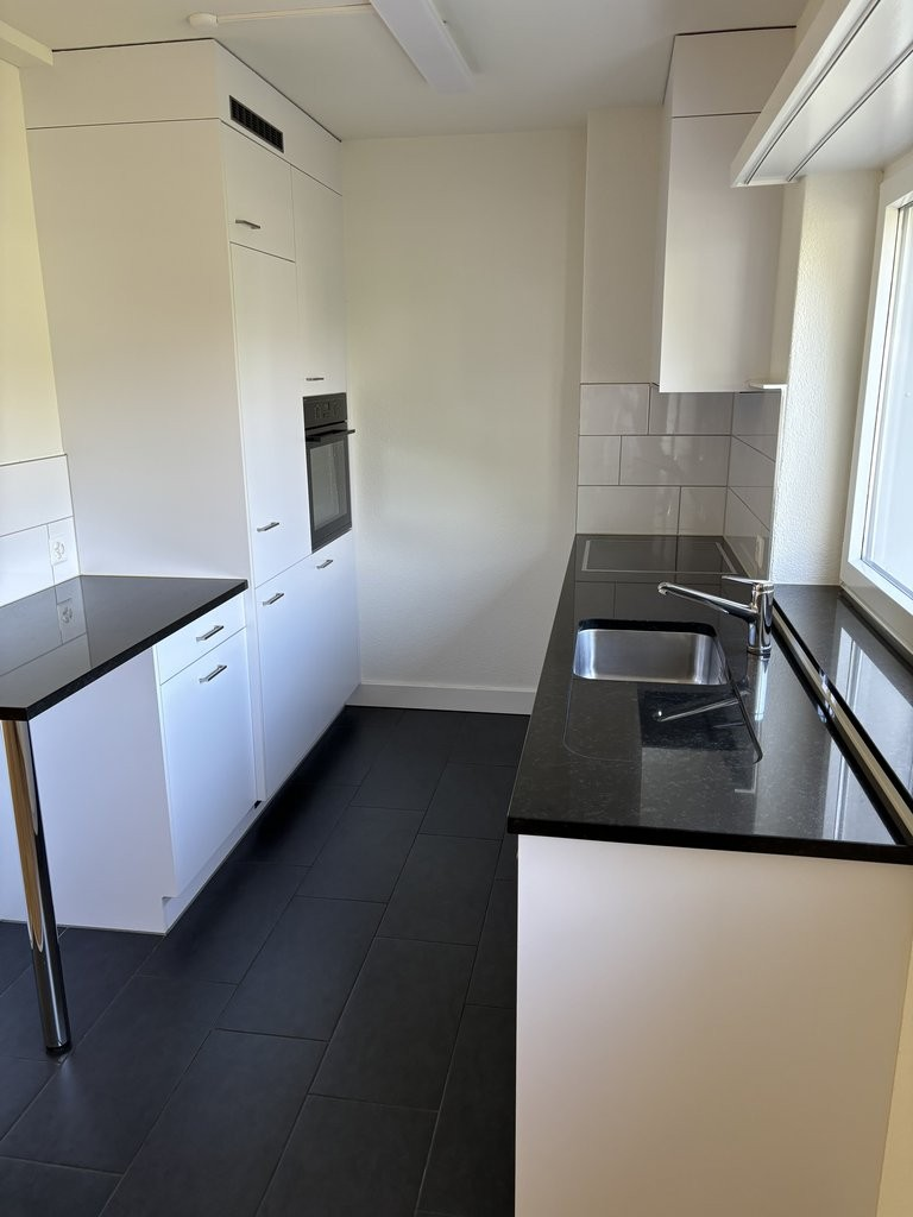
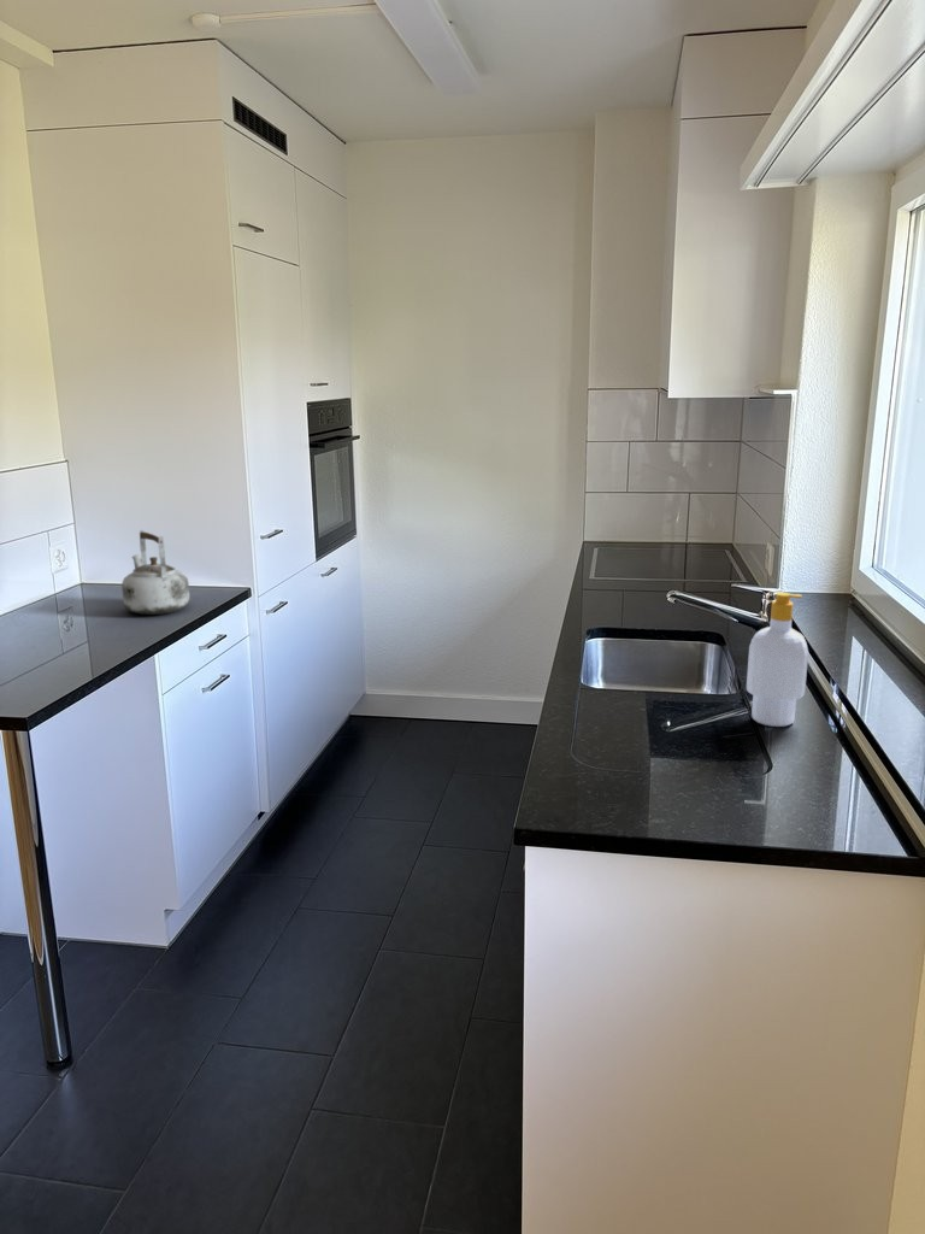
+ kettle [120,529,192,616]
+ soap bottle [746,592,809,728]
